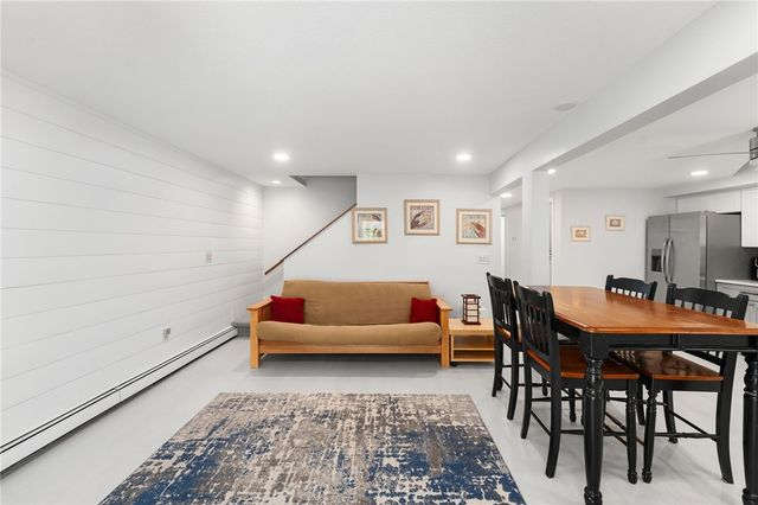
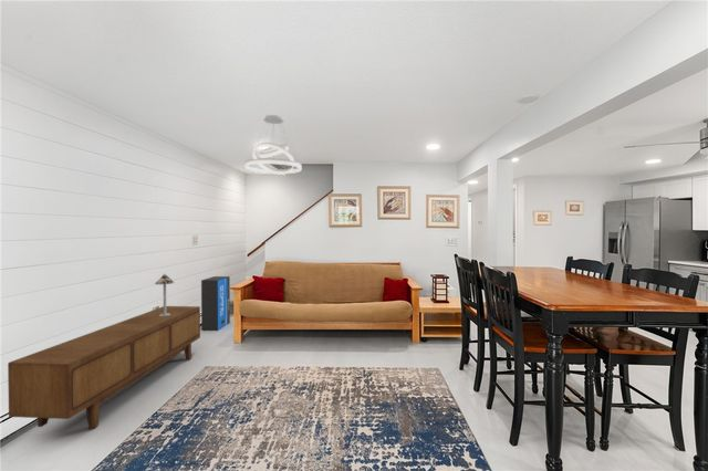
+ pendant light [243,114,303,176]
+ air purifier [200,275,231,332]
+ sideboard [7,305,201,430]
+ table lamp [154,273,176,316]
